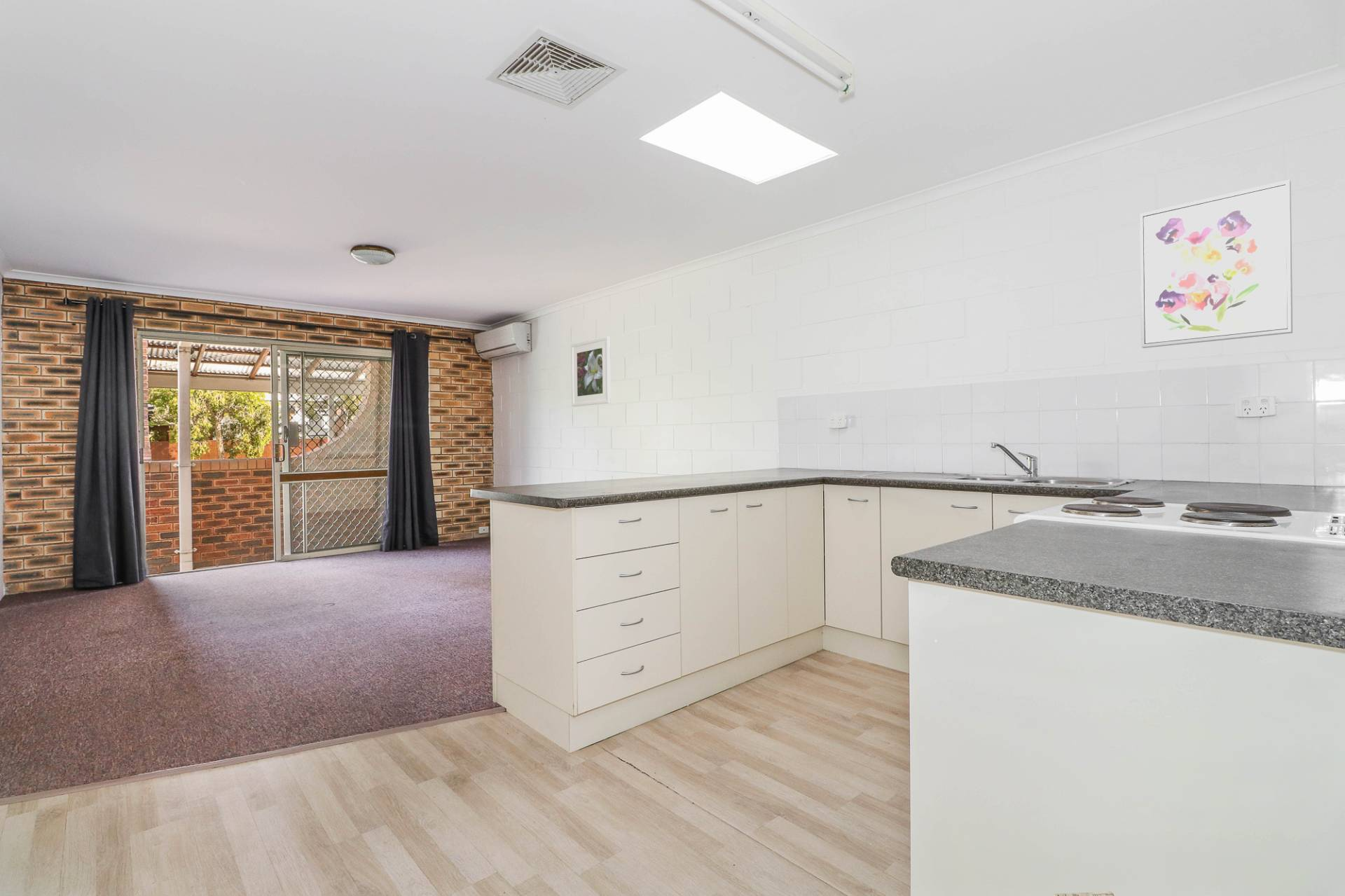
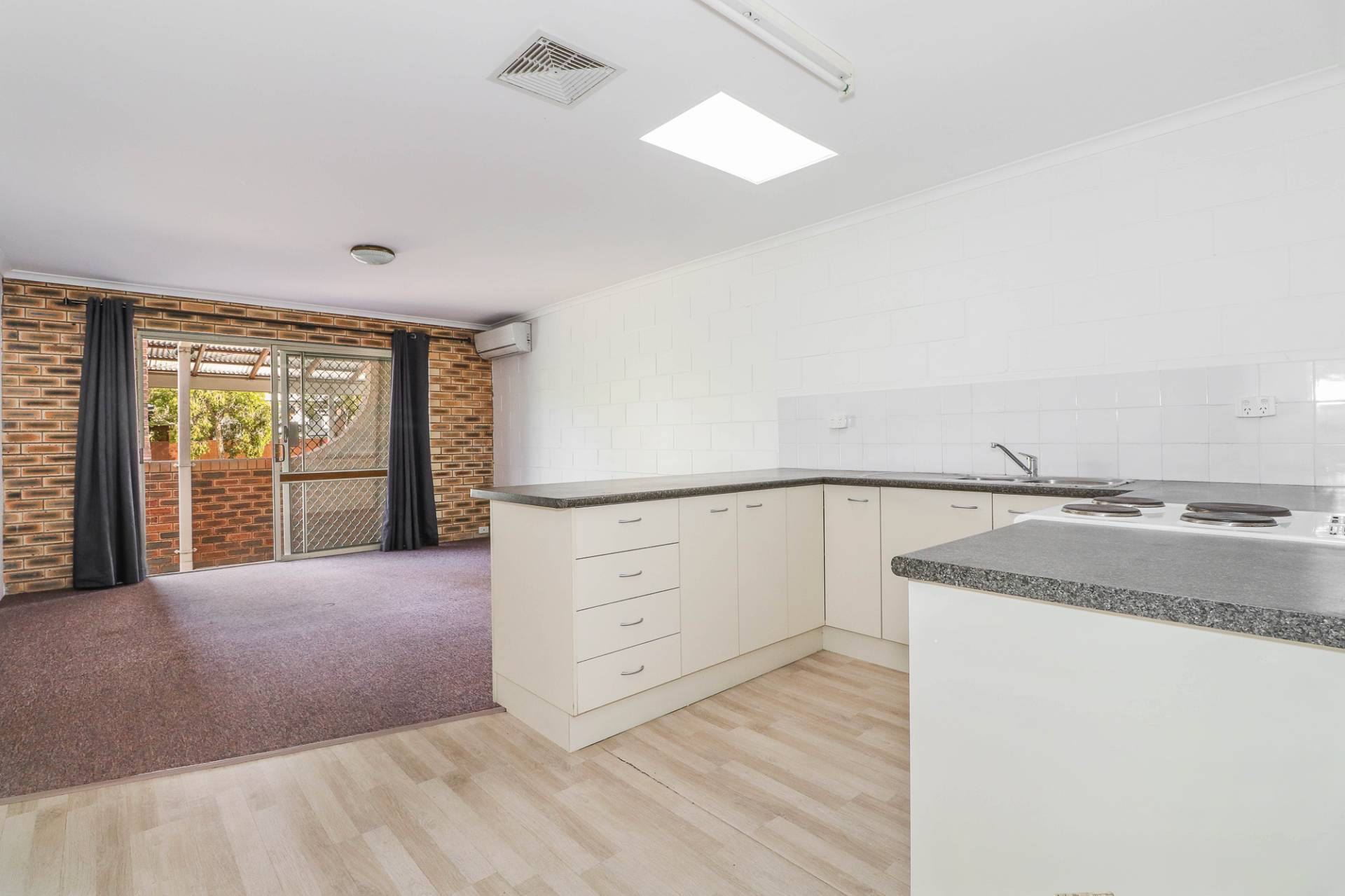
- wall art [1139,179,1293,349]
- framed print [570,336,612,407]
